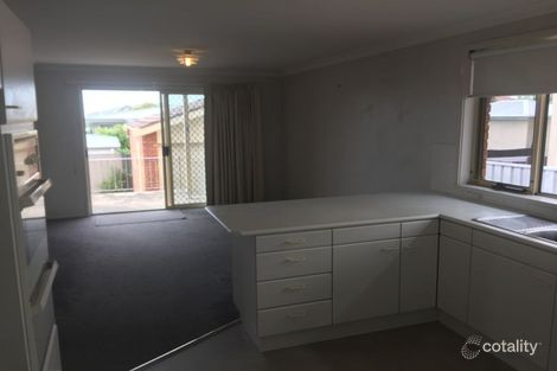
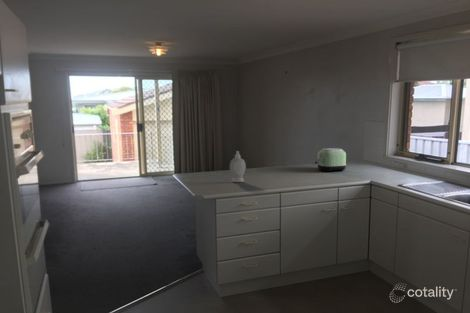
+ soap bottle [229,150,247,183]
+ toaster [314,147,347,173]
